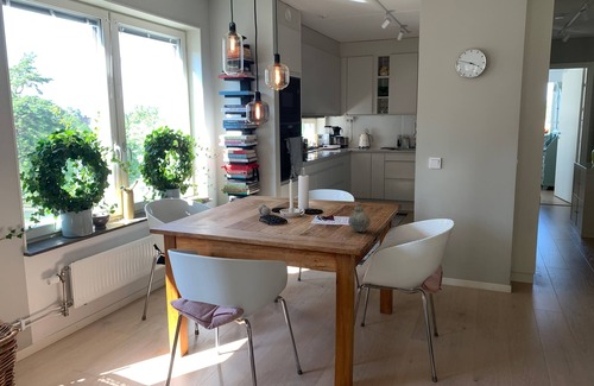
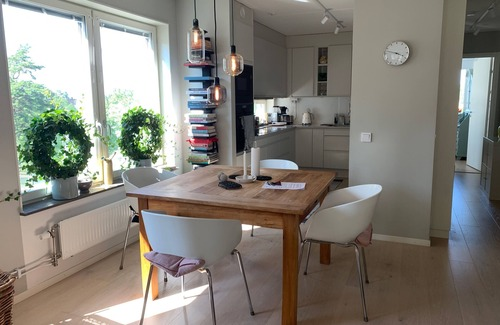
- teapot [347,202,372,233]
